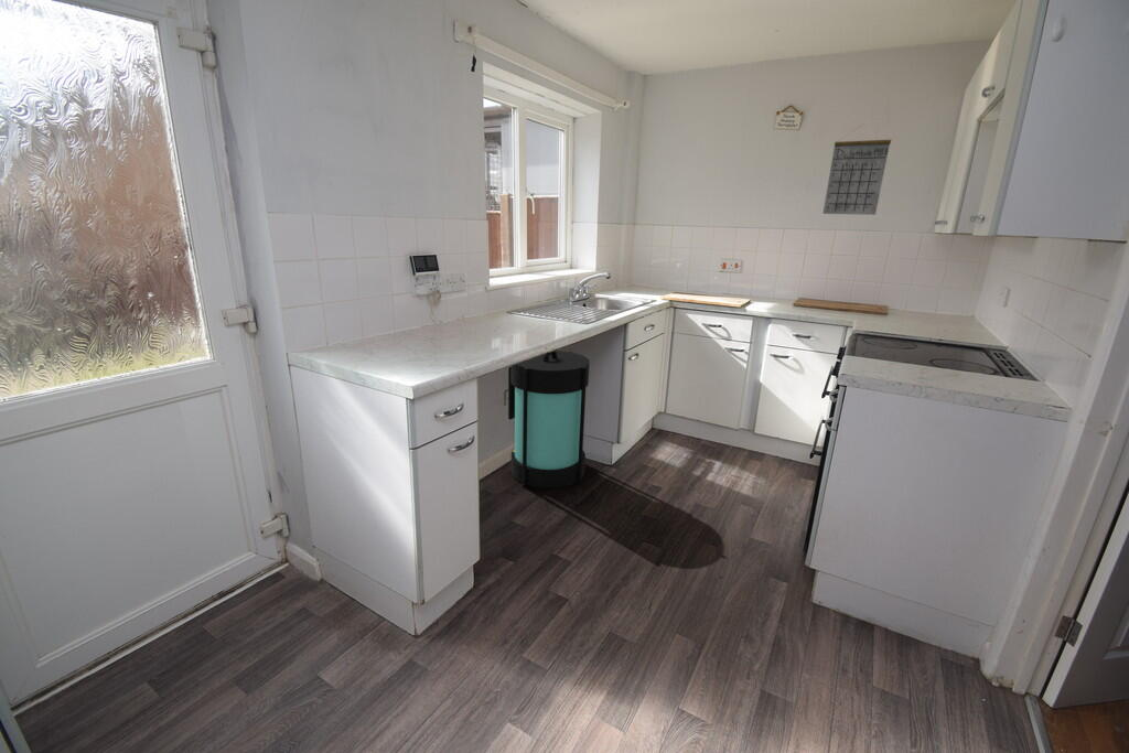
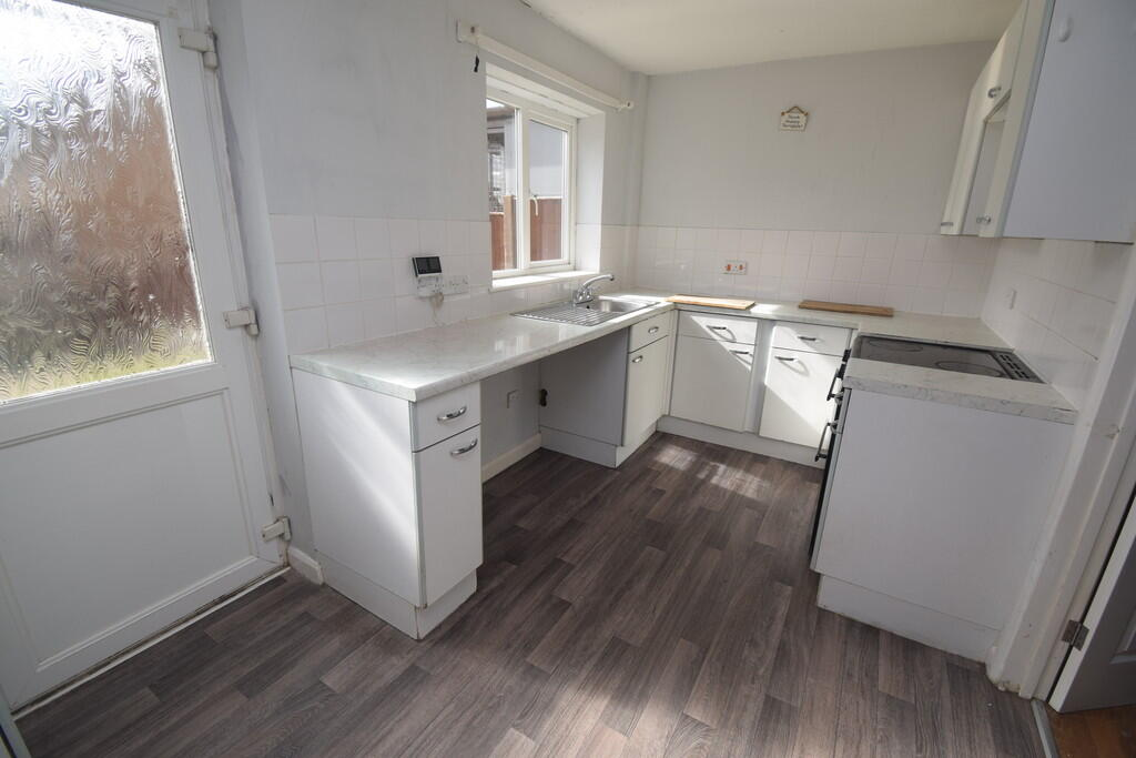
- calendar [821,125,892,216]
- lantern [507,349,591,490]
